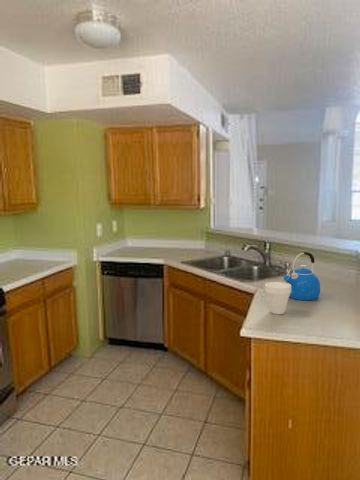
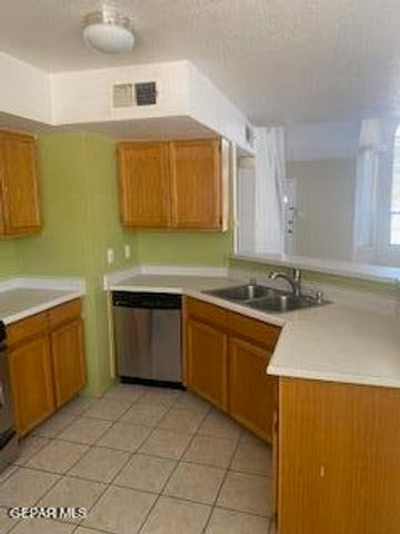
- cup [264,281,291,315]
- kettle [283,251,321,301]
